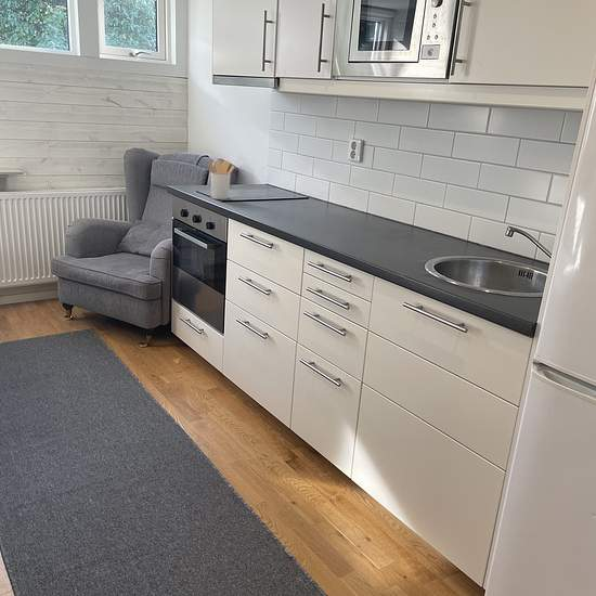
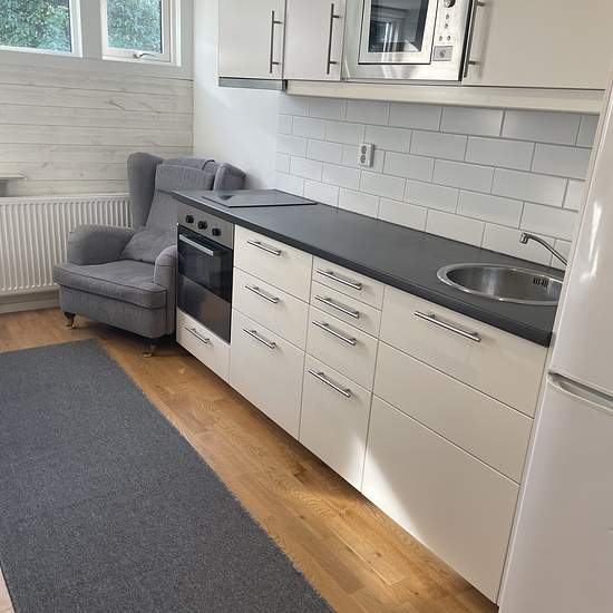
- utensil holder [207,159,235,200]
